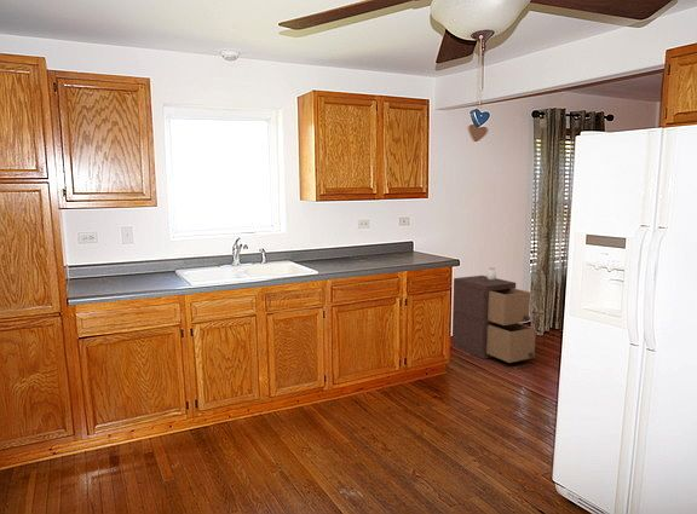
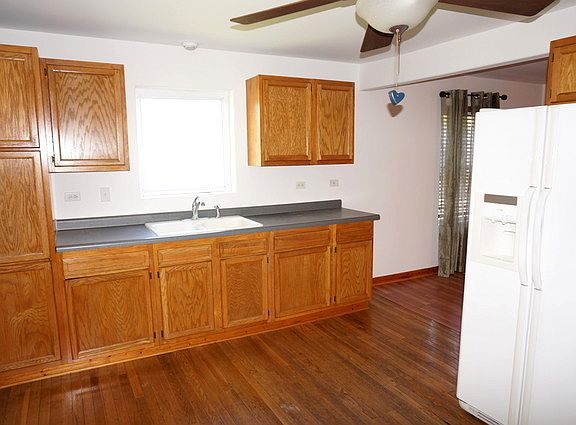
- storage cabinet [451,266,537,364]
